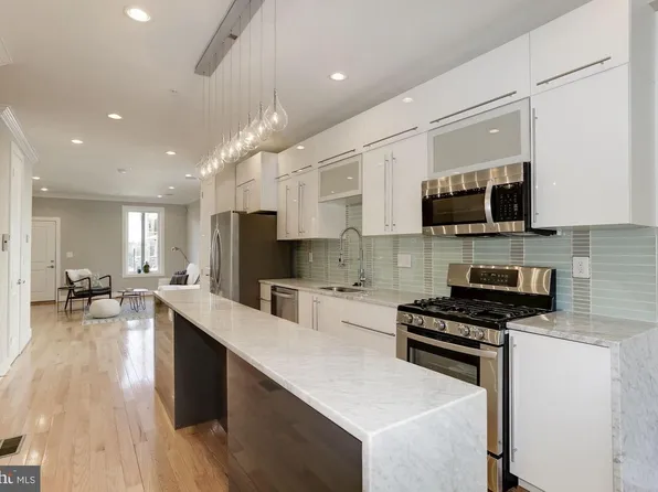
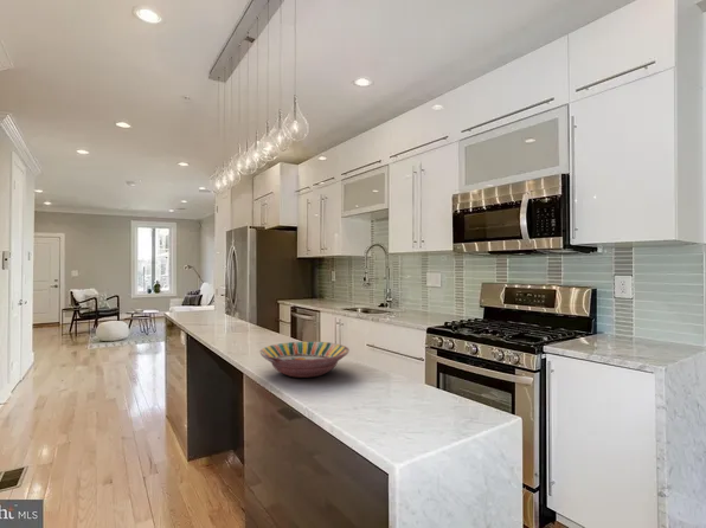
+ serving bowl [258,341,351,379]
